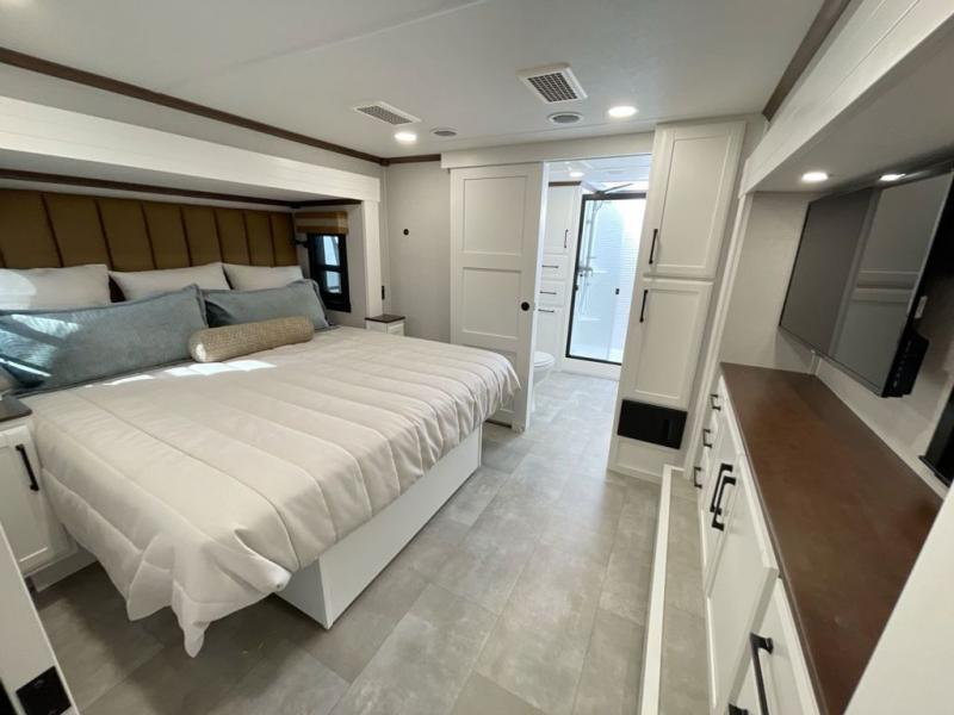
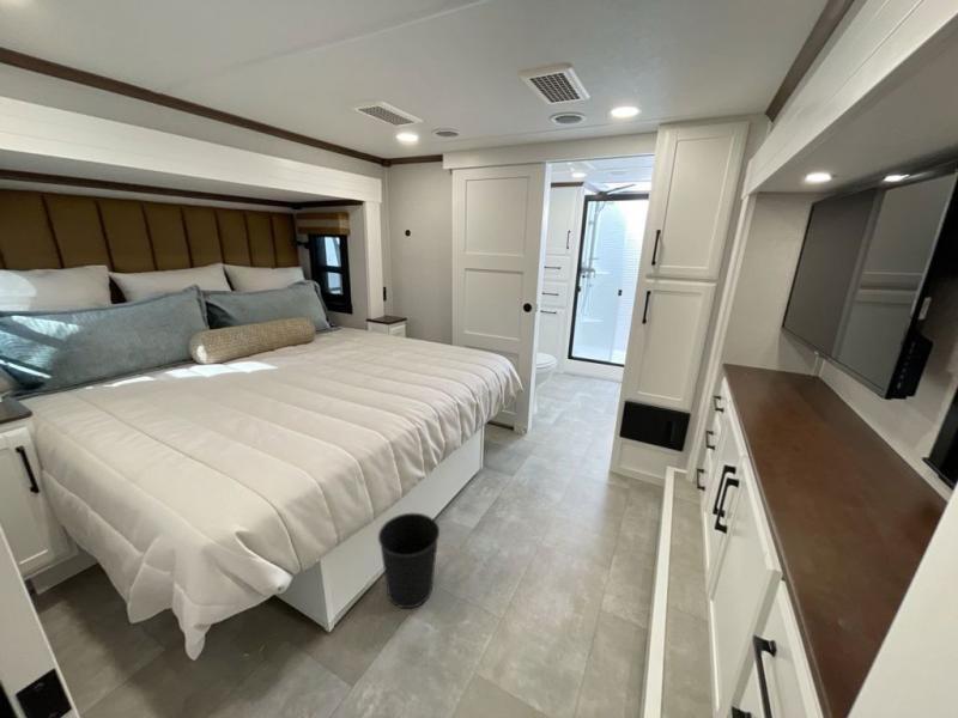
+ wastebasket [377,512,441,609]
